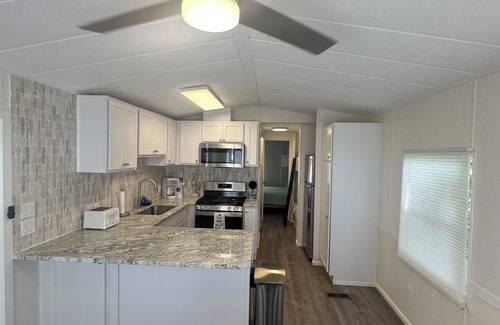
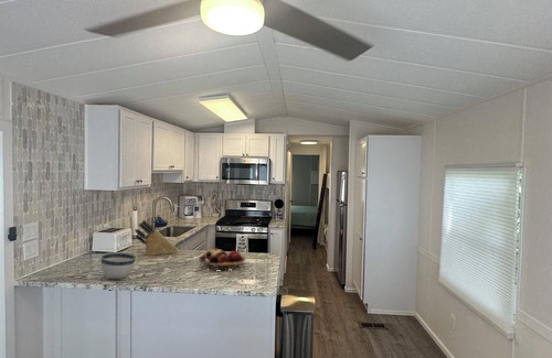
+ fruit basket [198,247,246,271]
+ knife block [134,219,179,257]
+ bowl [99,251,137,280]
